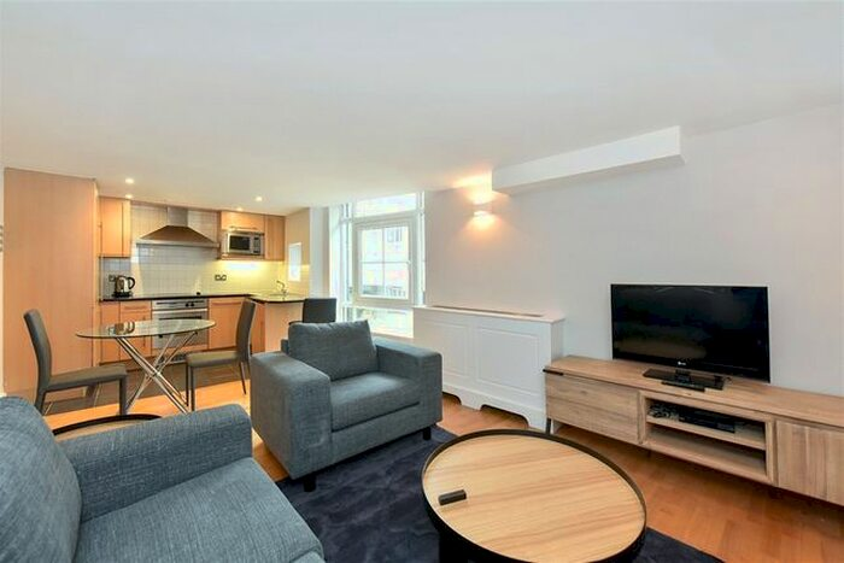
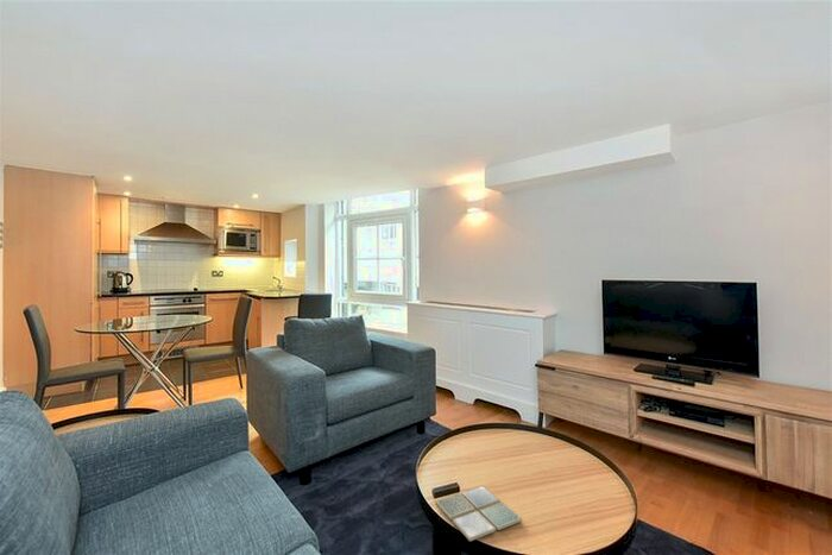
+ drink coaster [435,485,523,543]
